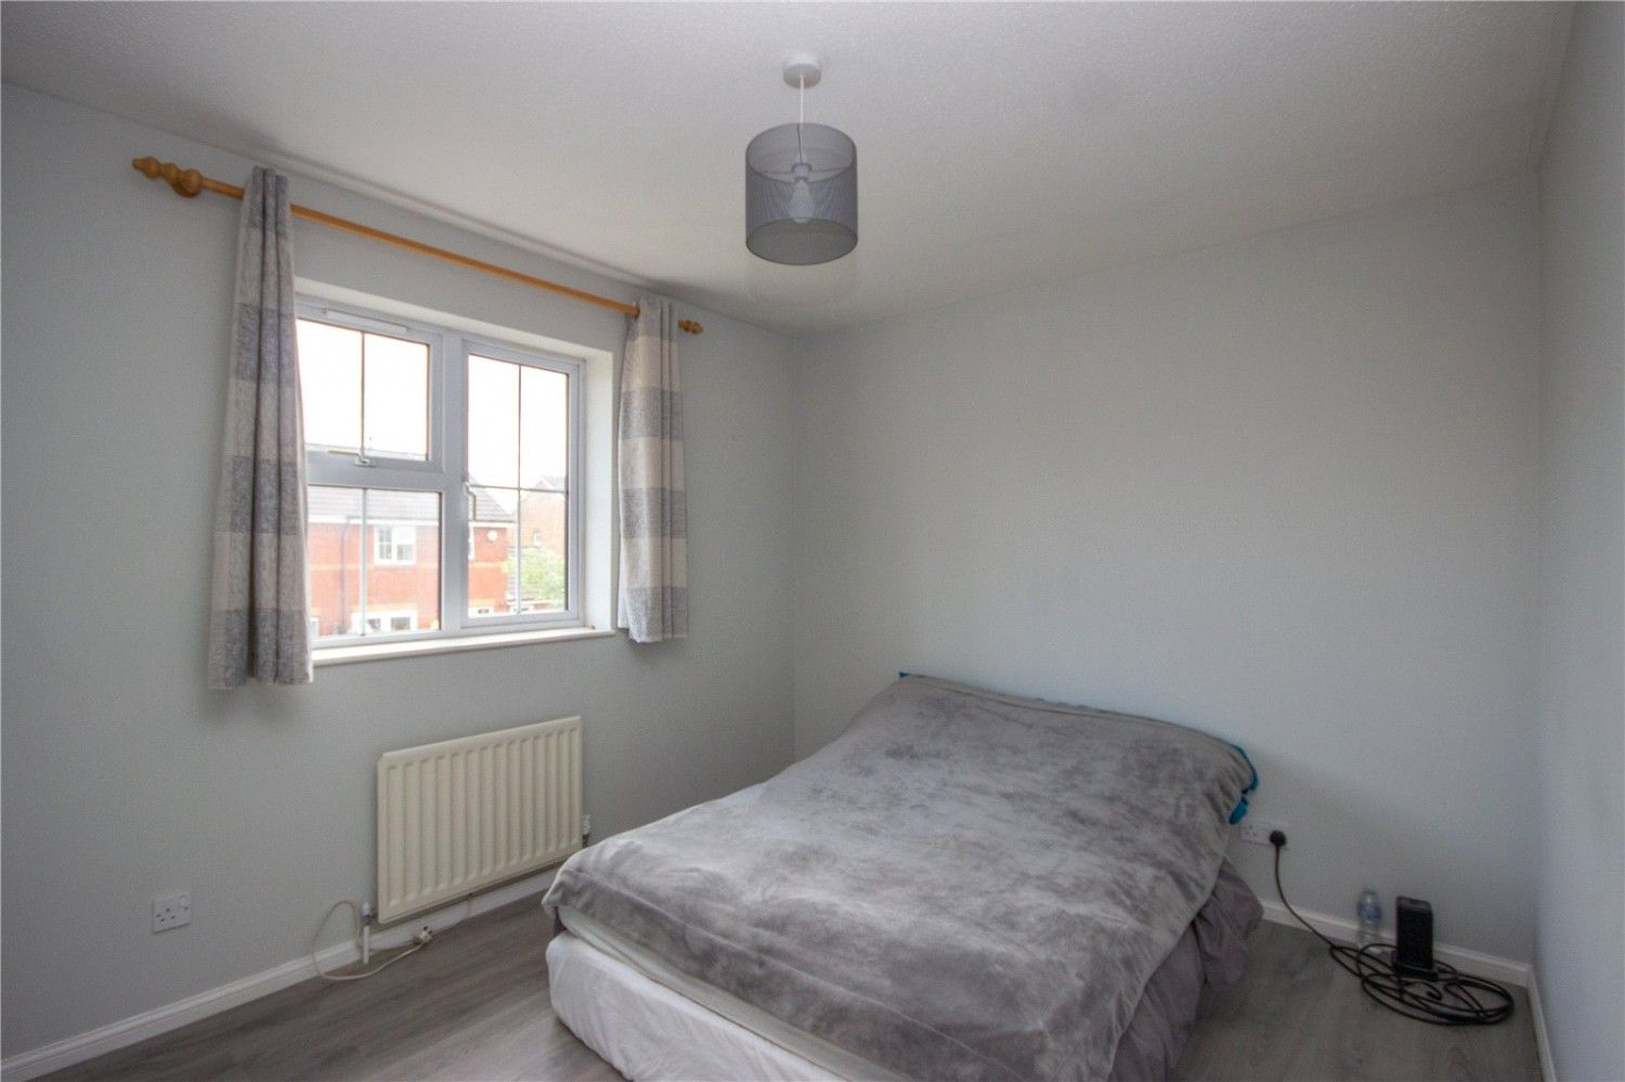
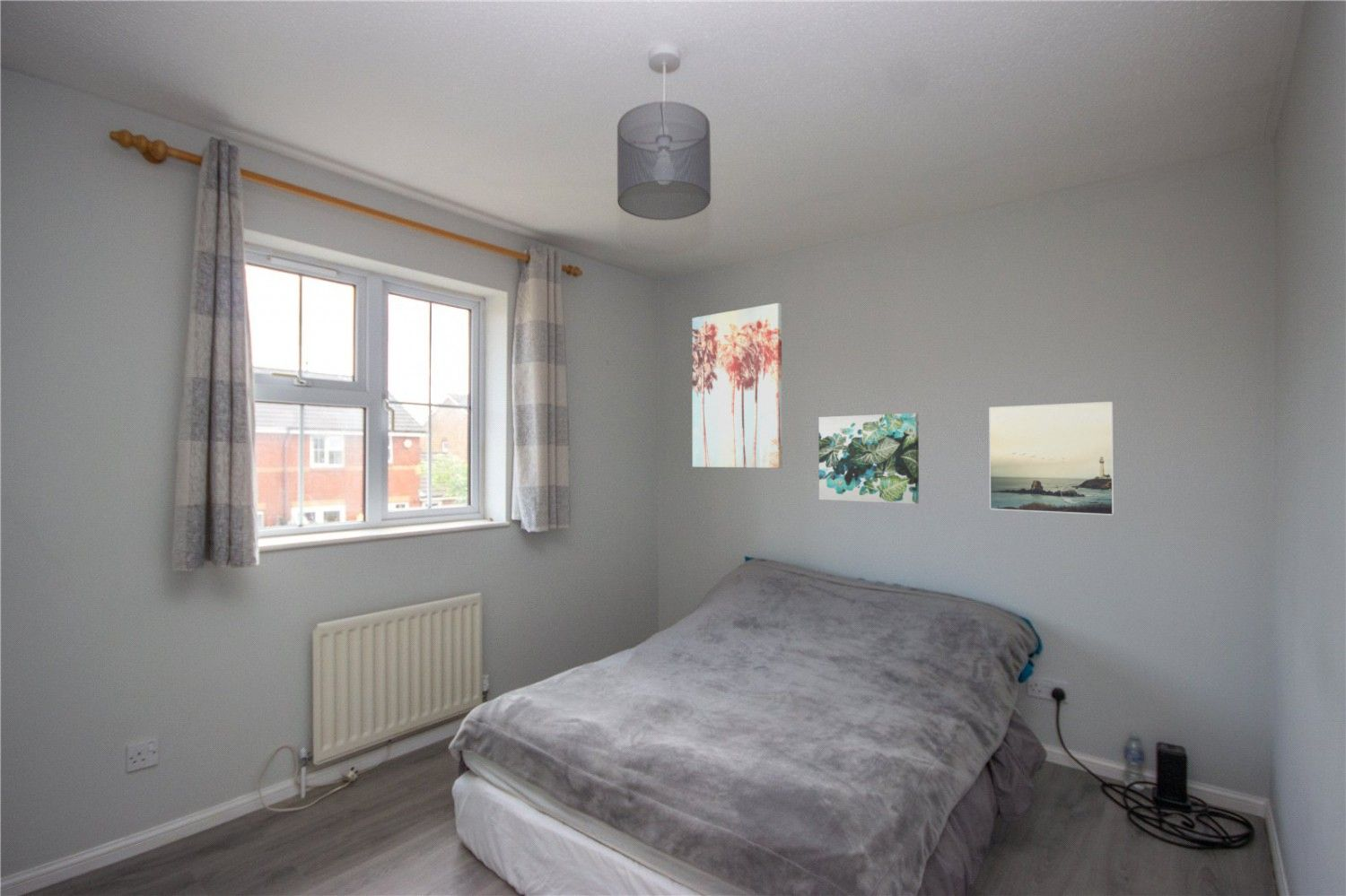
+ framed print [988,401,1115,517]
+ wall art [692,302,783,469]
+ wall art [817,412,920,505]
